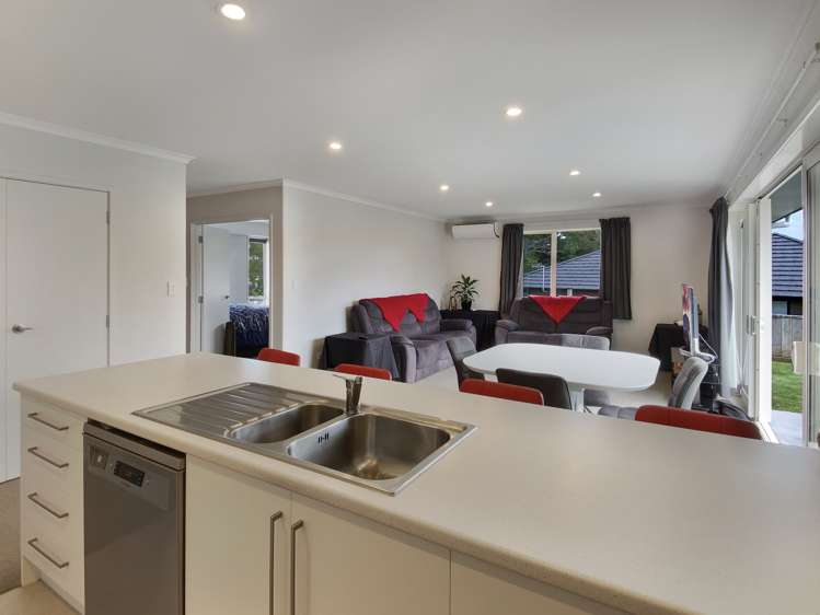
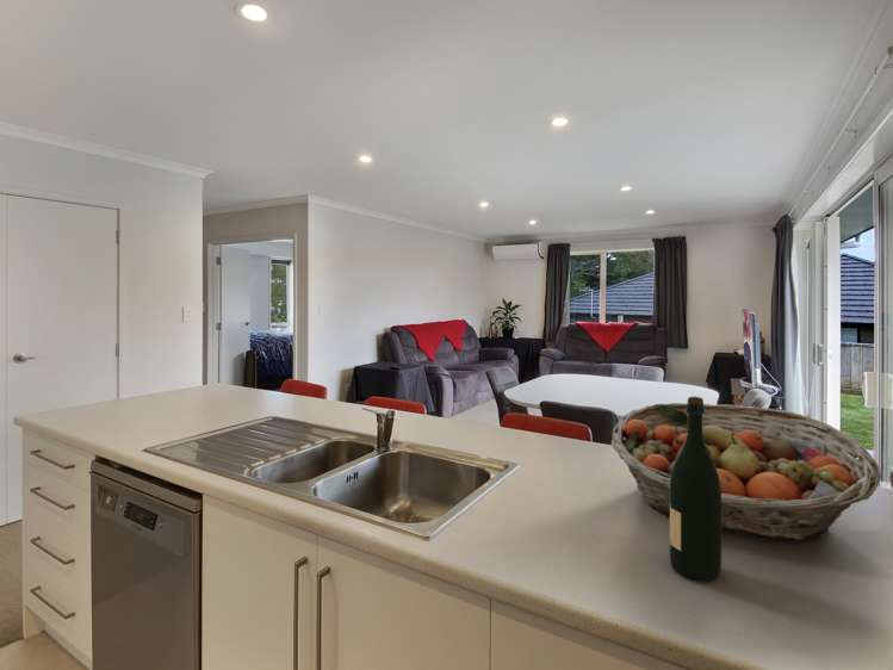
+ fruit basket [610,402,882,541]
+ wine bottle [669,396,723,582]
